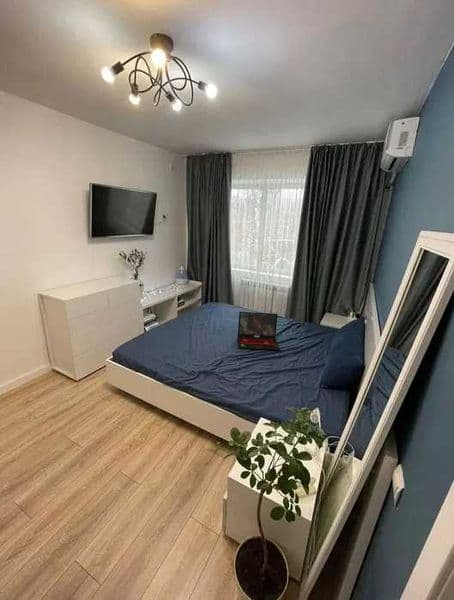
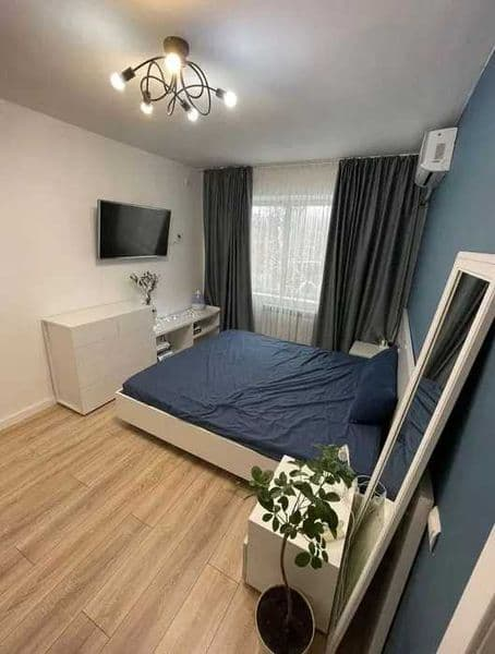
- laptop [237,311,281,351]
